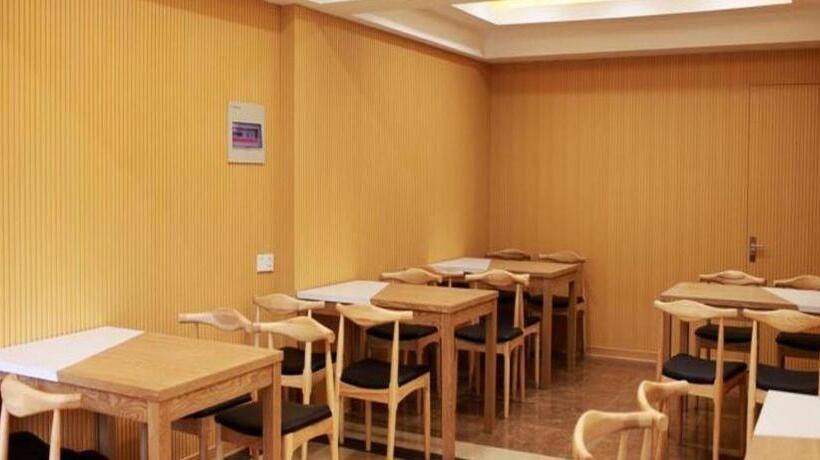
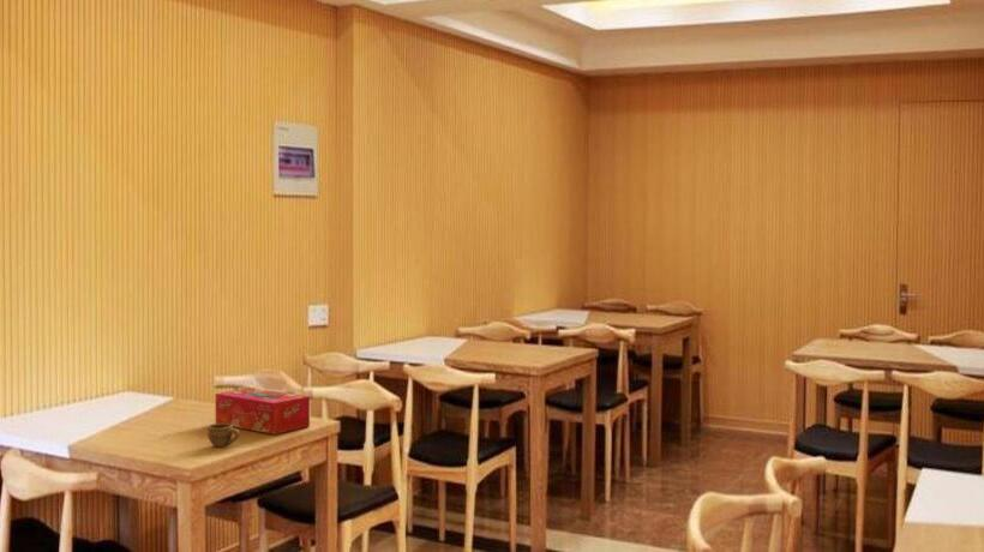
+ tissue box [214,386,311,436]
+ cup [206,422,241,449]
